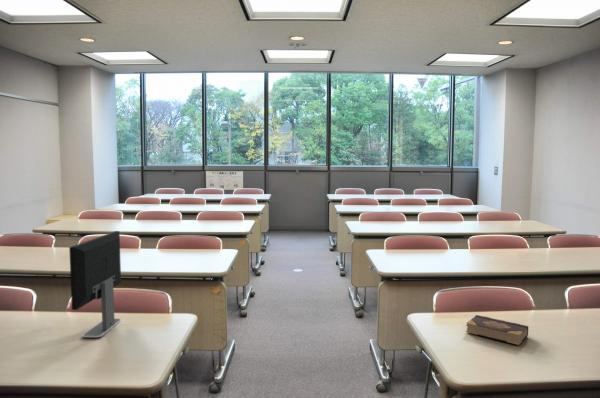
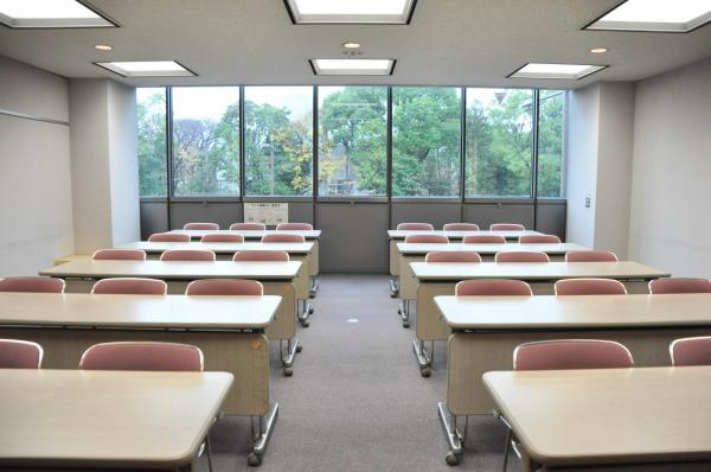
- book [465,314,529,346]
- computer monitor [68,230,122,338]
